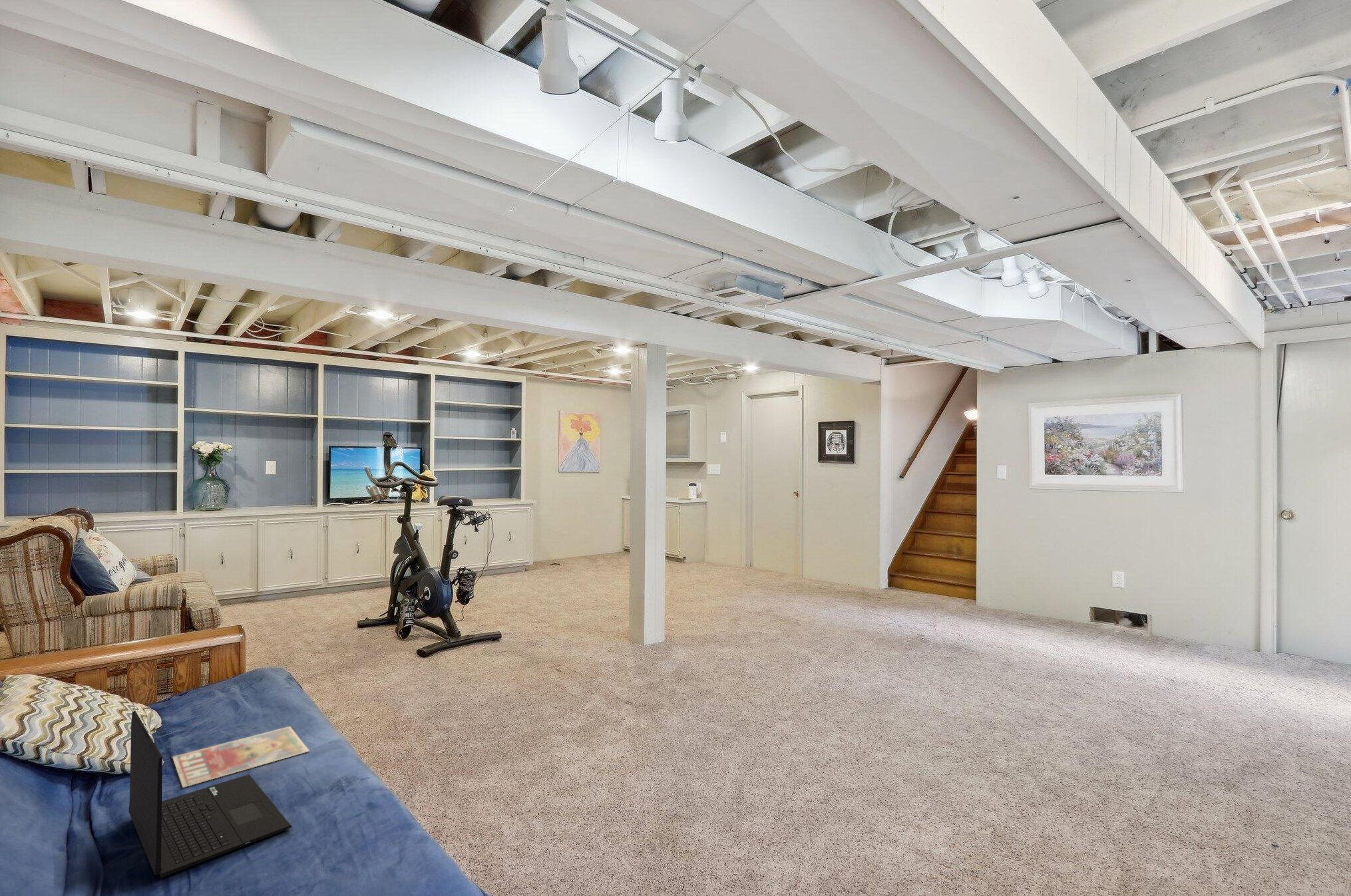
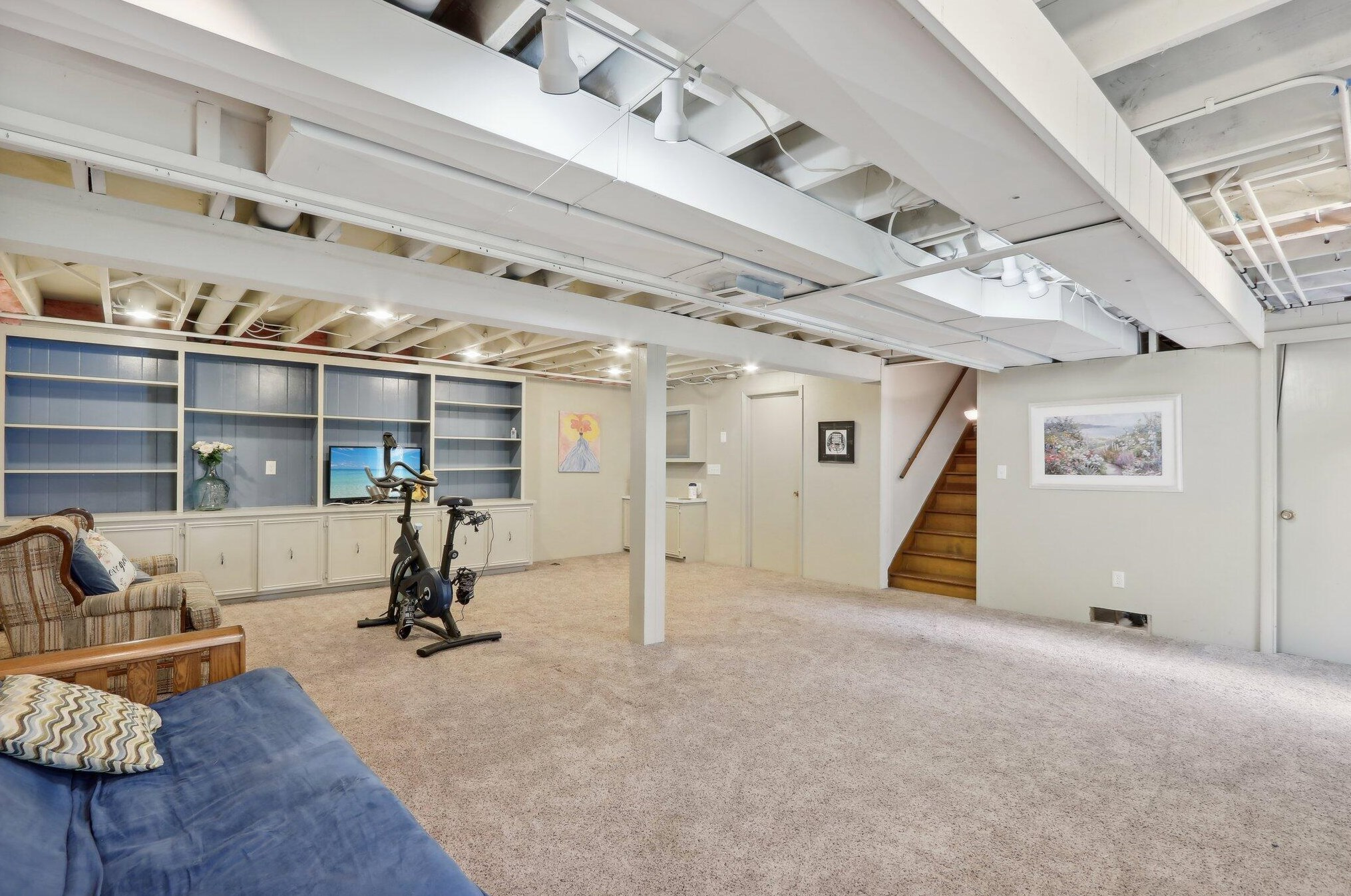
- magazine [172,726,310,788]
- laptop [128,710,292,879]
